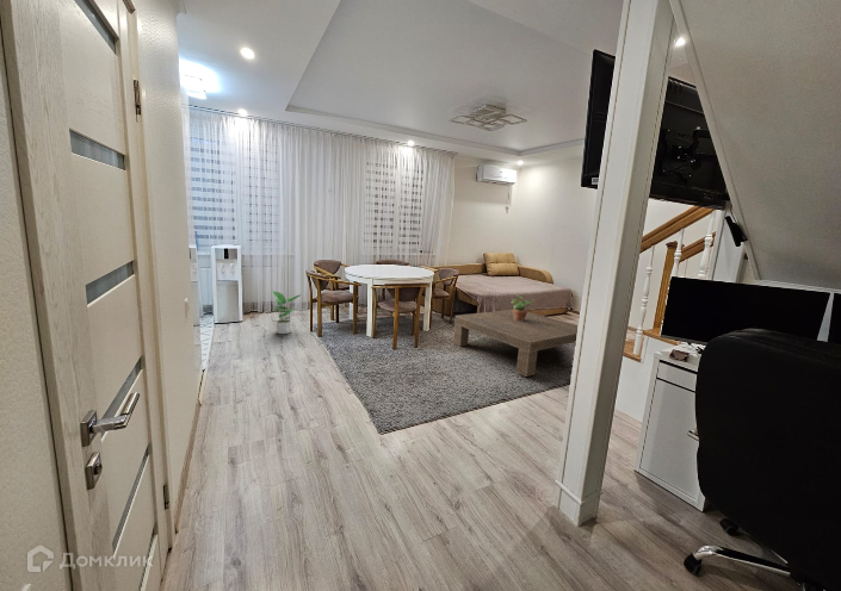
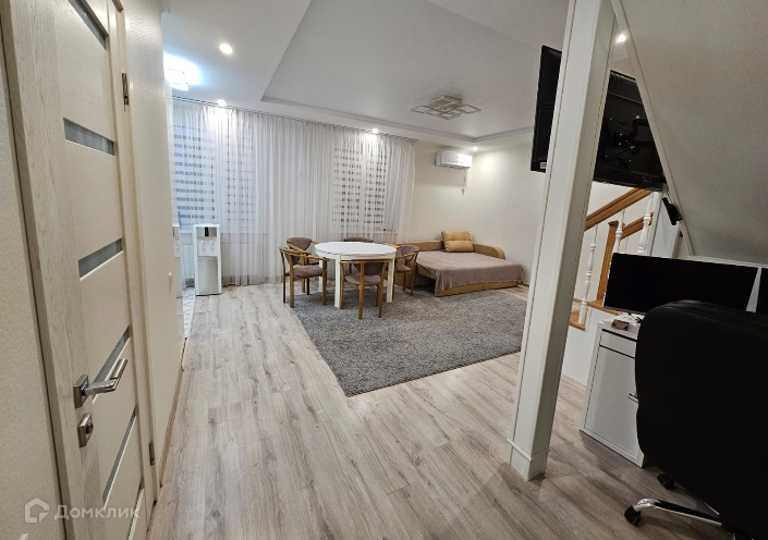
- potted plant [271,291,303,335]
- coffee table [452,309,579,378]
- potted plant [511,293,536,322]
